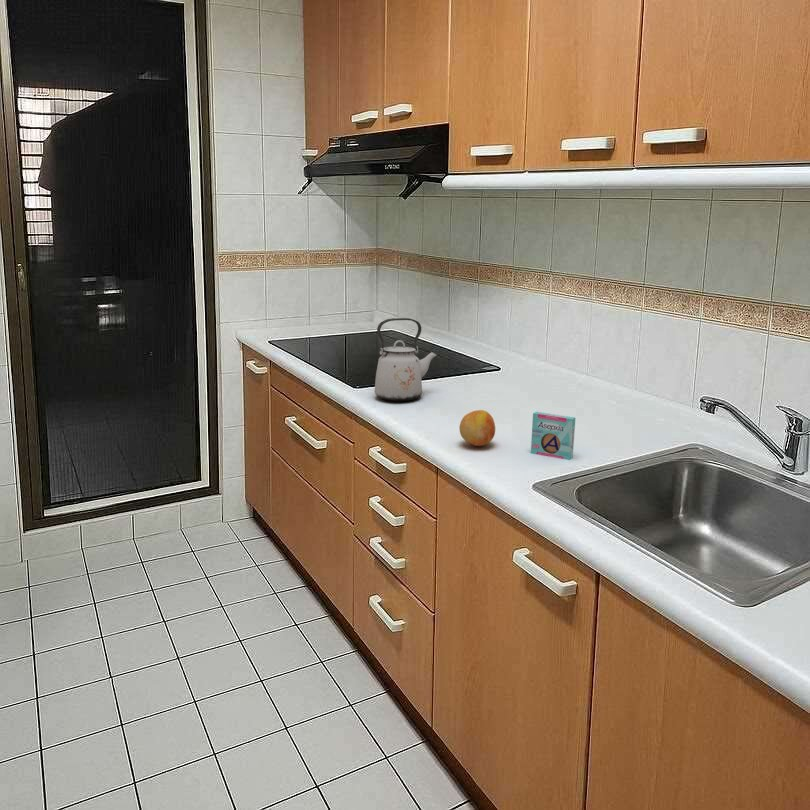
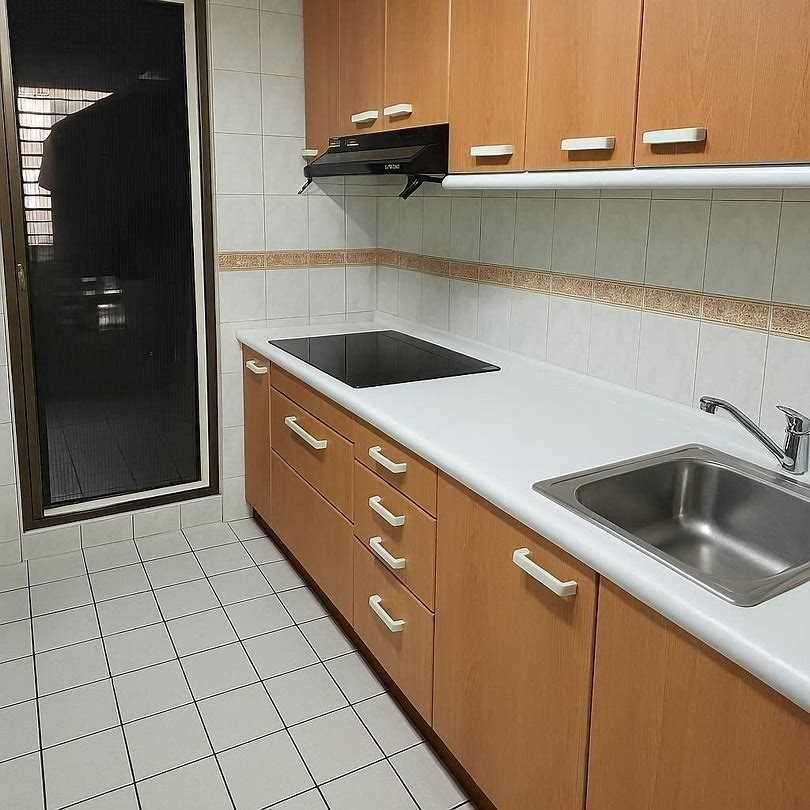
- fruit [458,409,496,447]
- cosmetic container [530,411,576,461]
- kettle [373,317,437,402]
